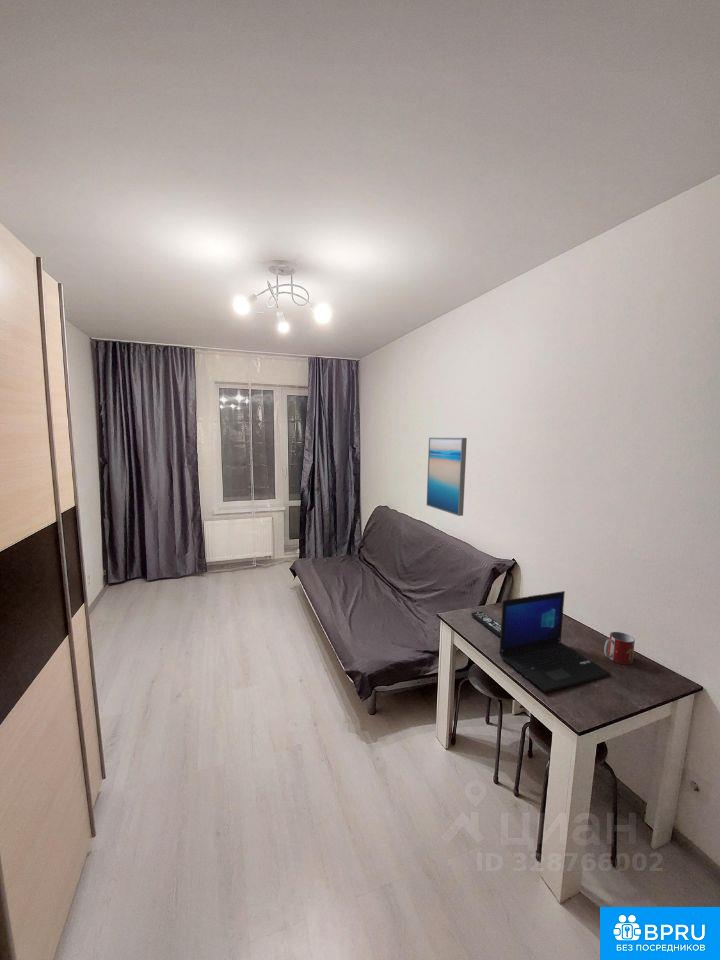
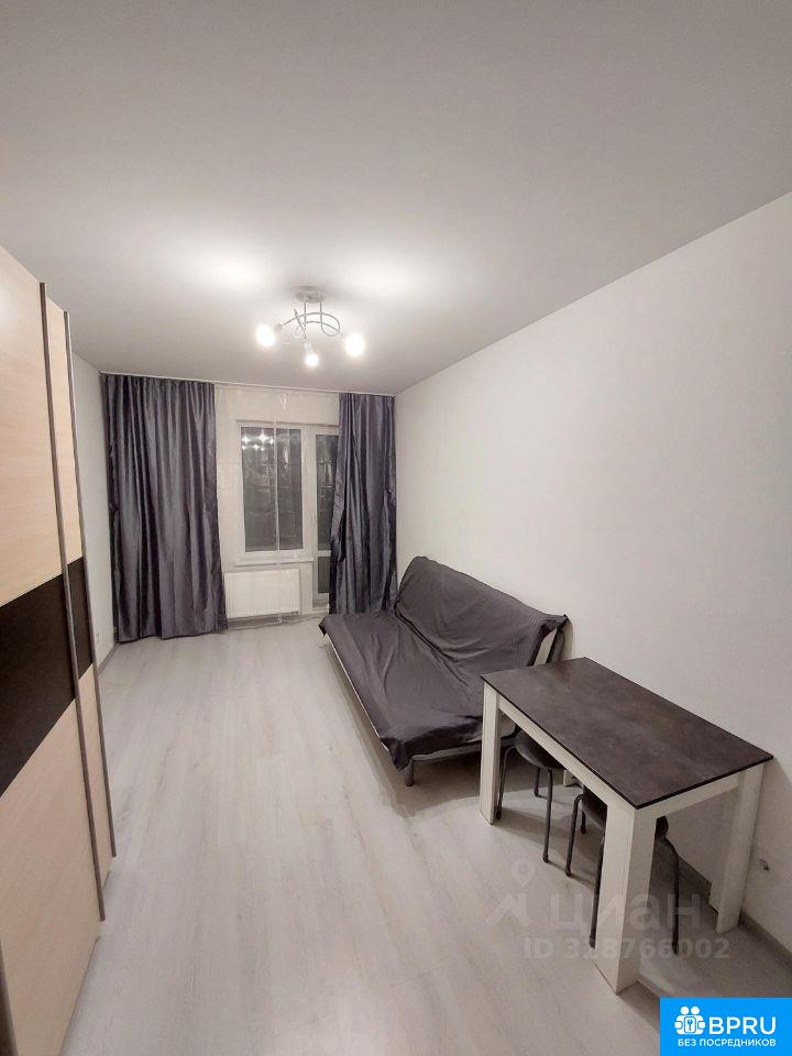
- laptop [498,590,612,693]
- mug [603,631,636,666]
- remote control [470,611,501,637]
- wall art [426,437,468,517]
